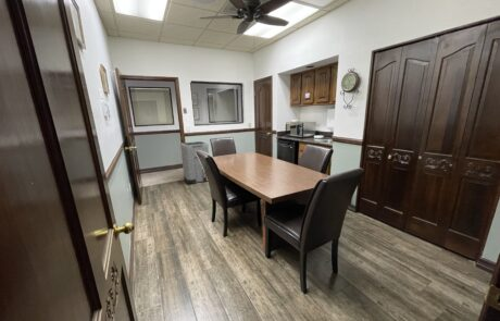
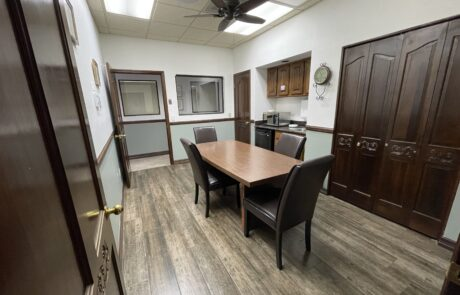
- trash can [179,140,210,185]
